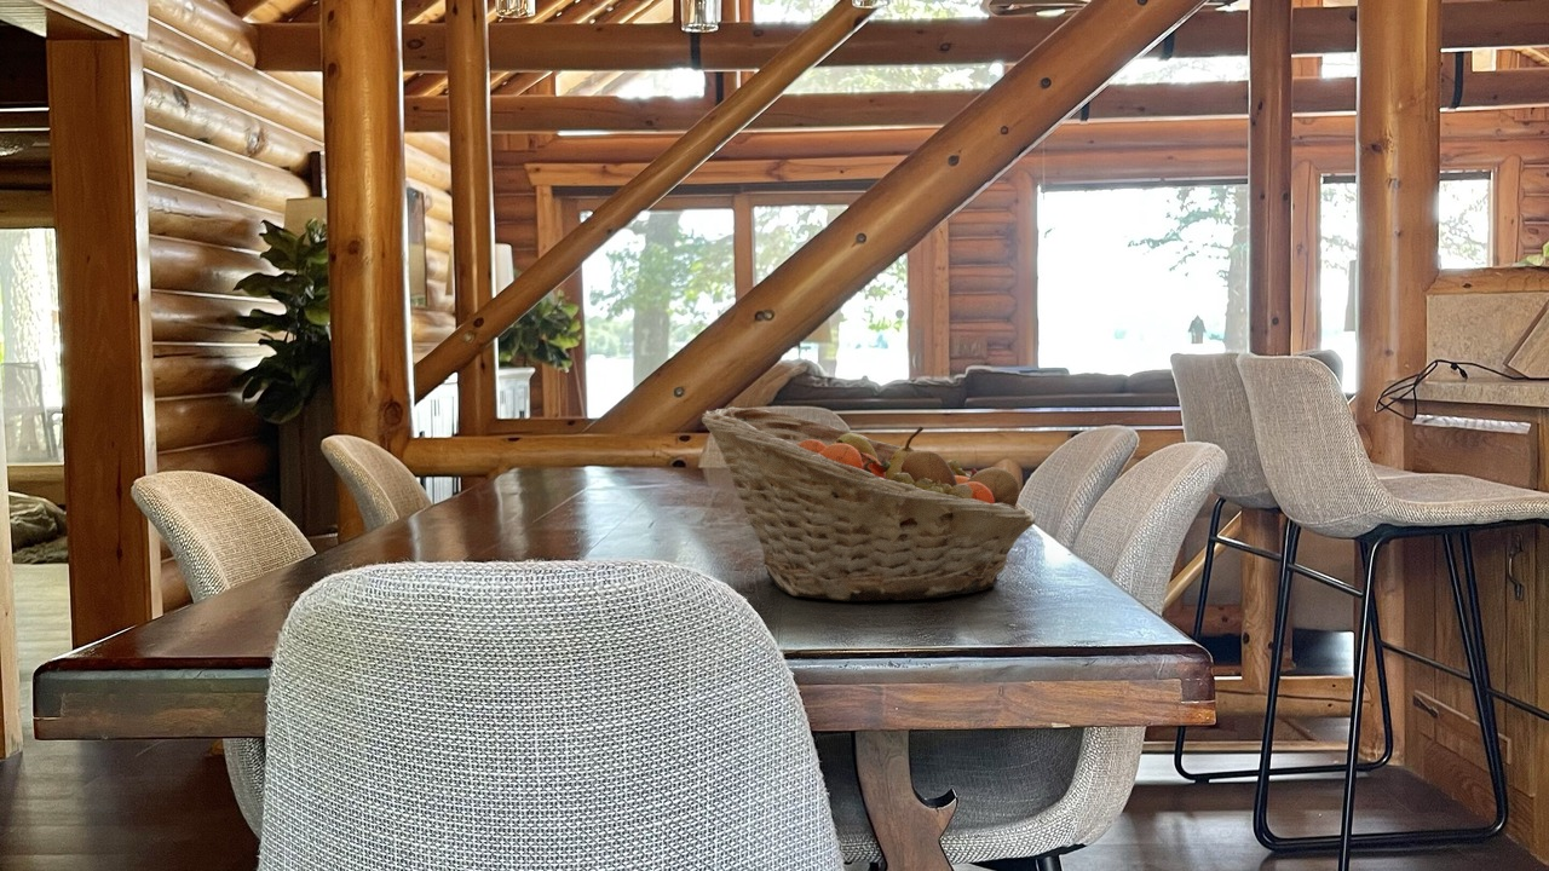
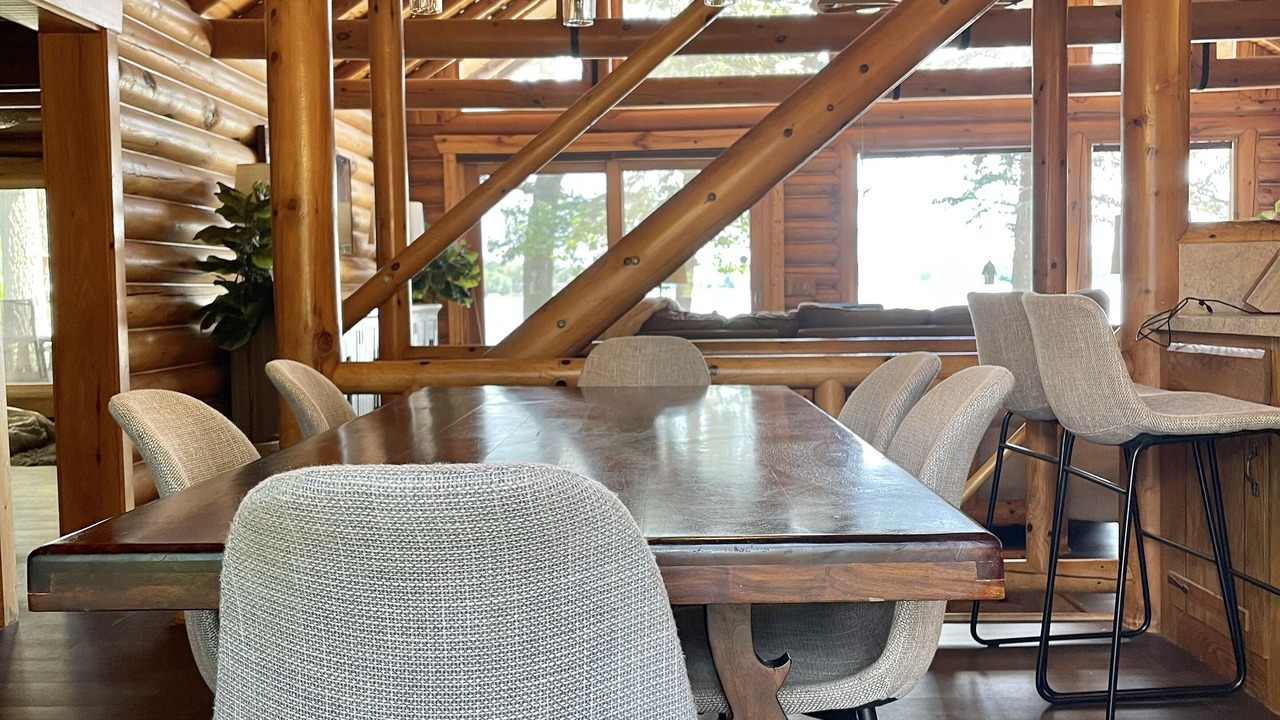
- fruit basket [701,405,1036,602]
